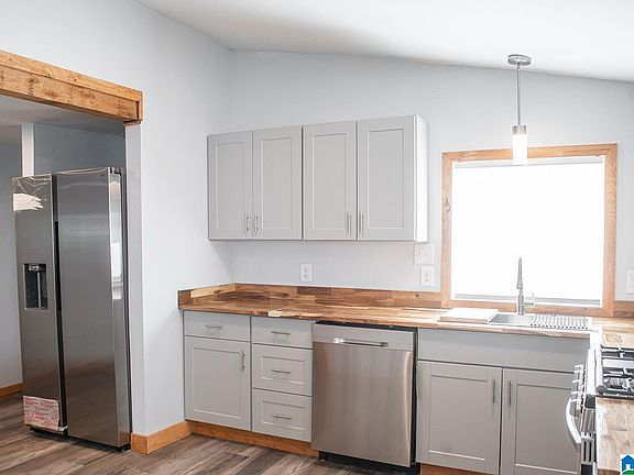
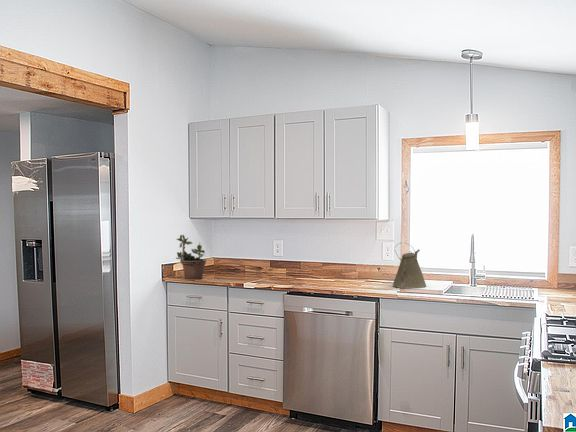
+ potted plant [175,234,207,281]
+ kettle [392,242,427,290]
